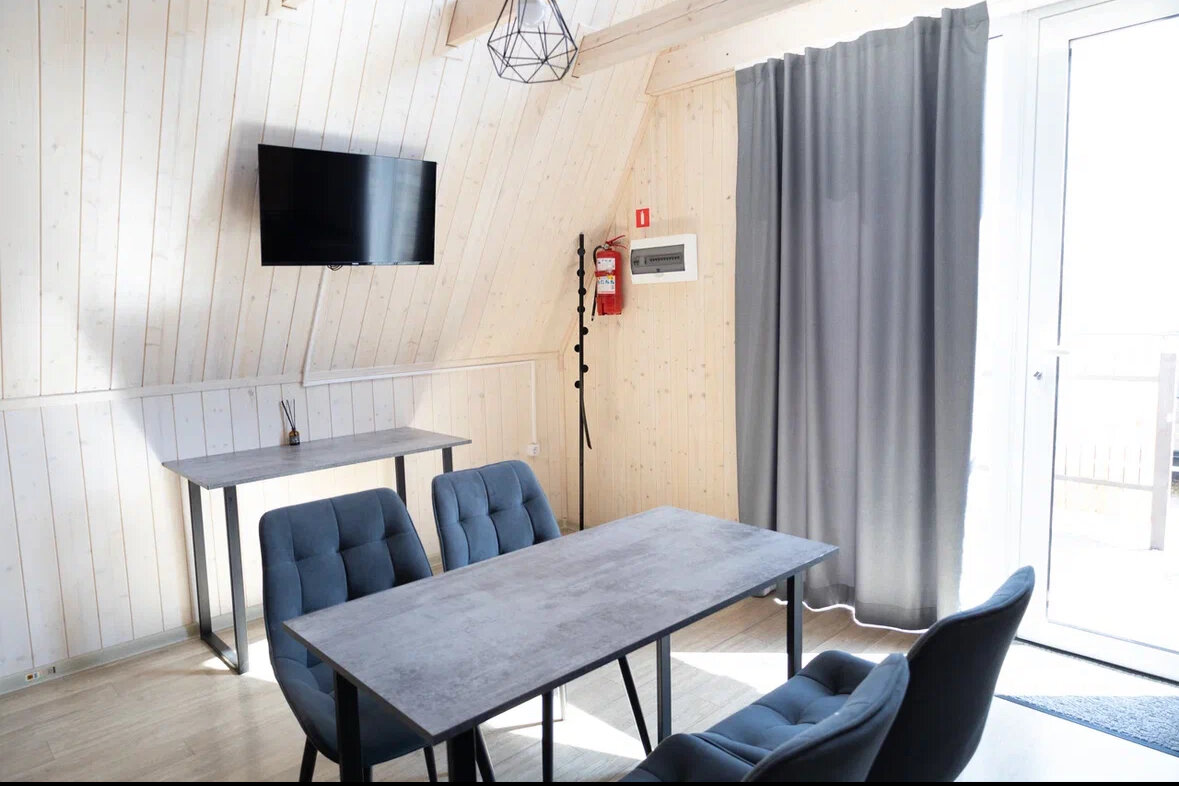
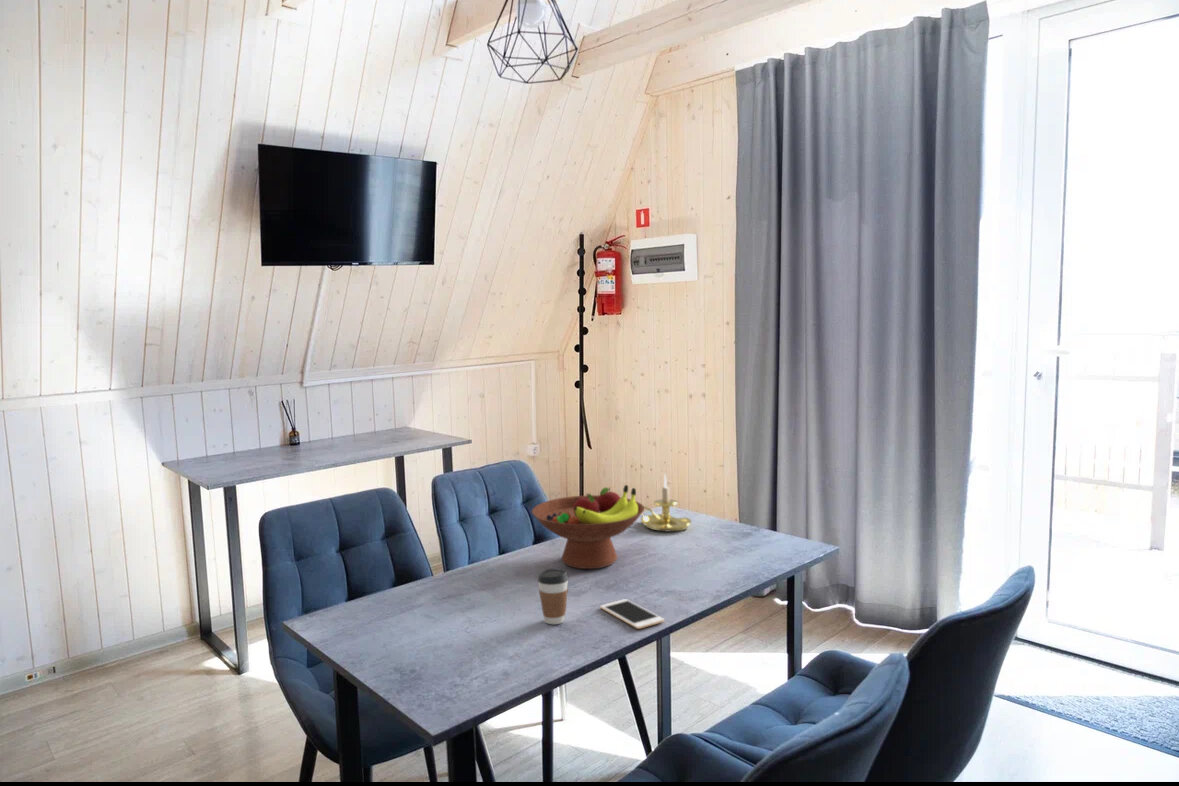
+ candle holder [640,472,692,532]
+ coffee cup [537,568,570,625]
+ fruit bowl [531,484,645,570]
+ cell phone [599,598,665,630]
